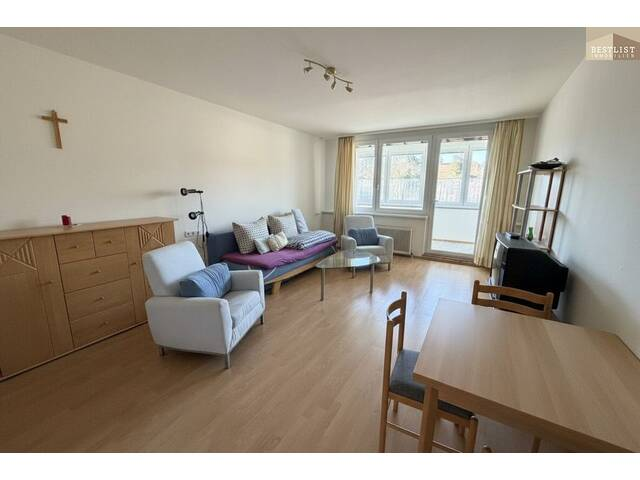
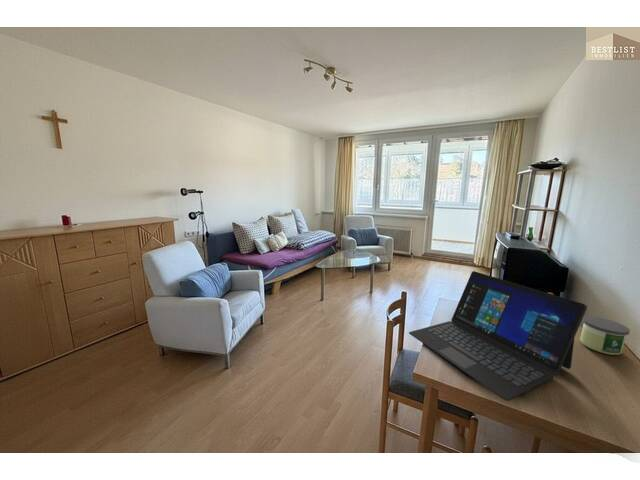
+ laptop [408,270,588,402]
+ candle [579,315,631,356]
